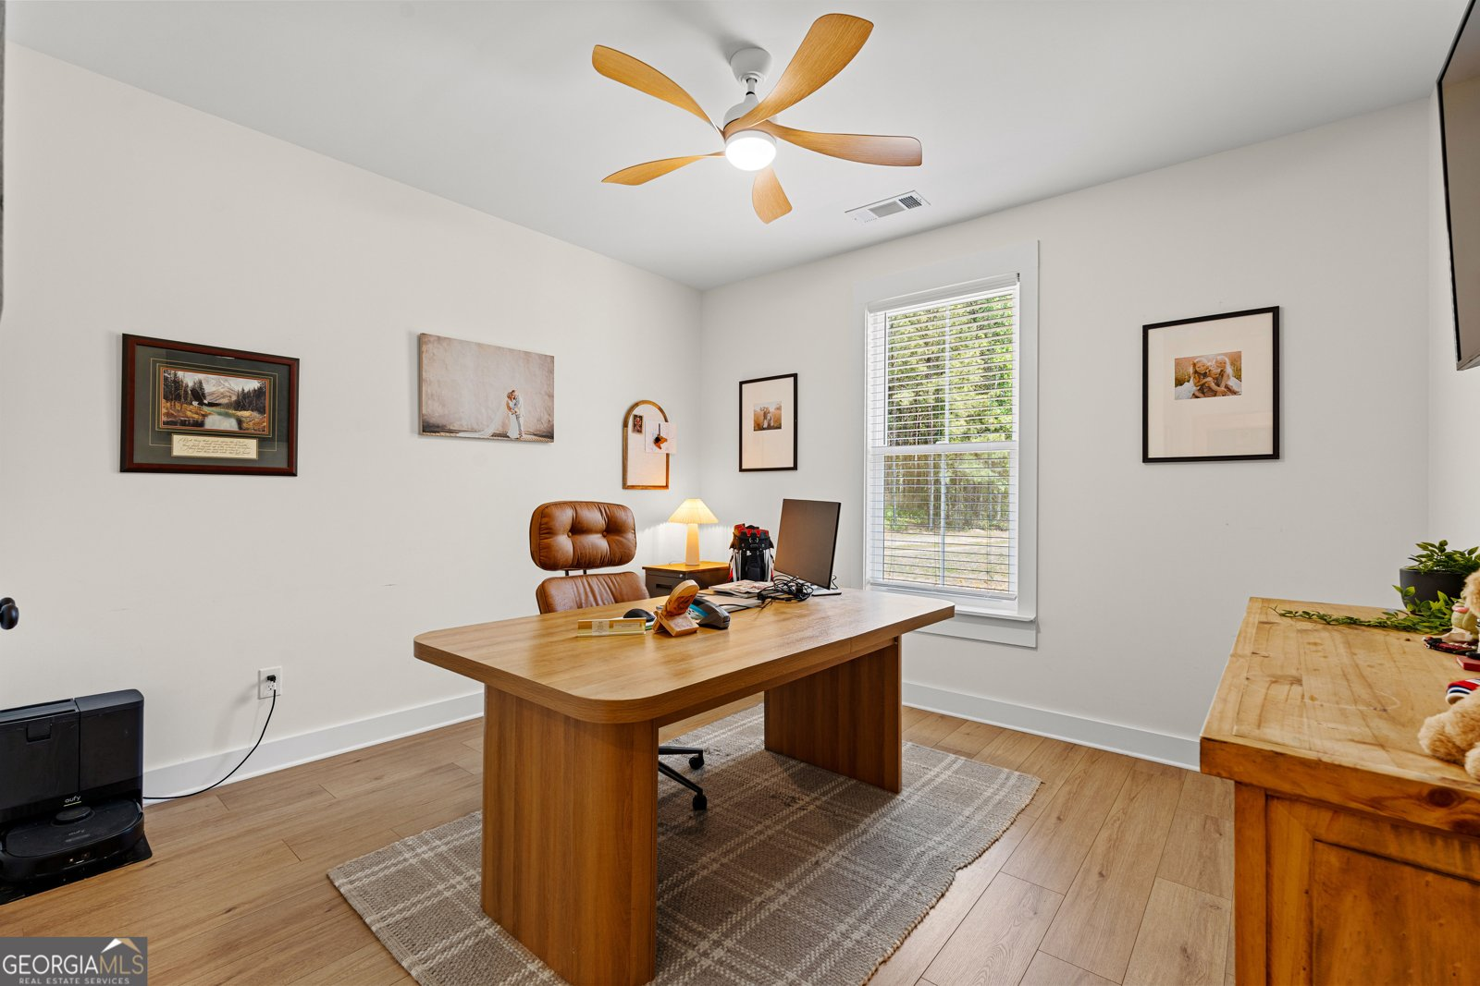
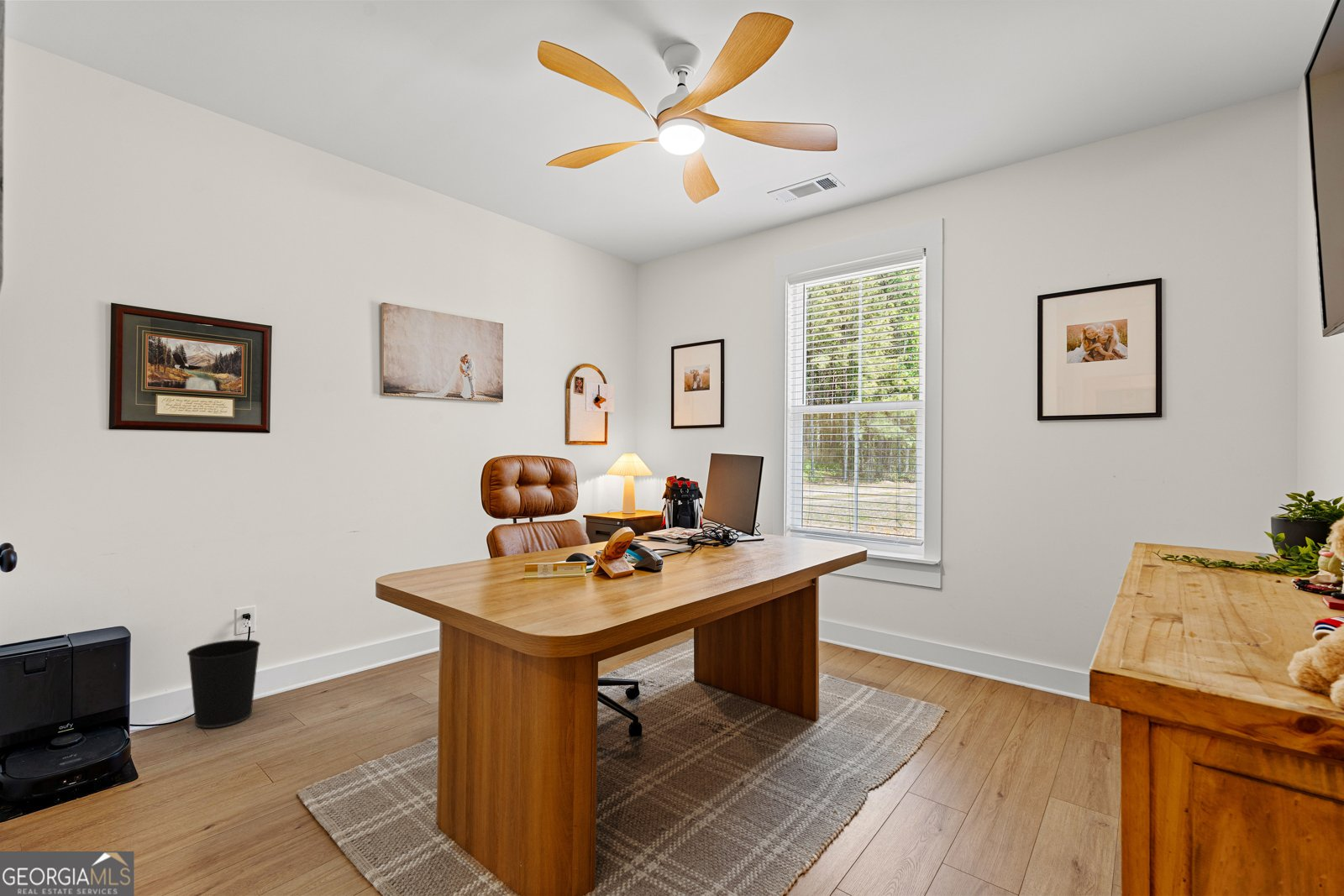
+ wastebasket [186,639,261,729]
